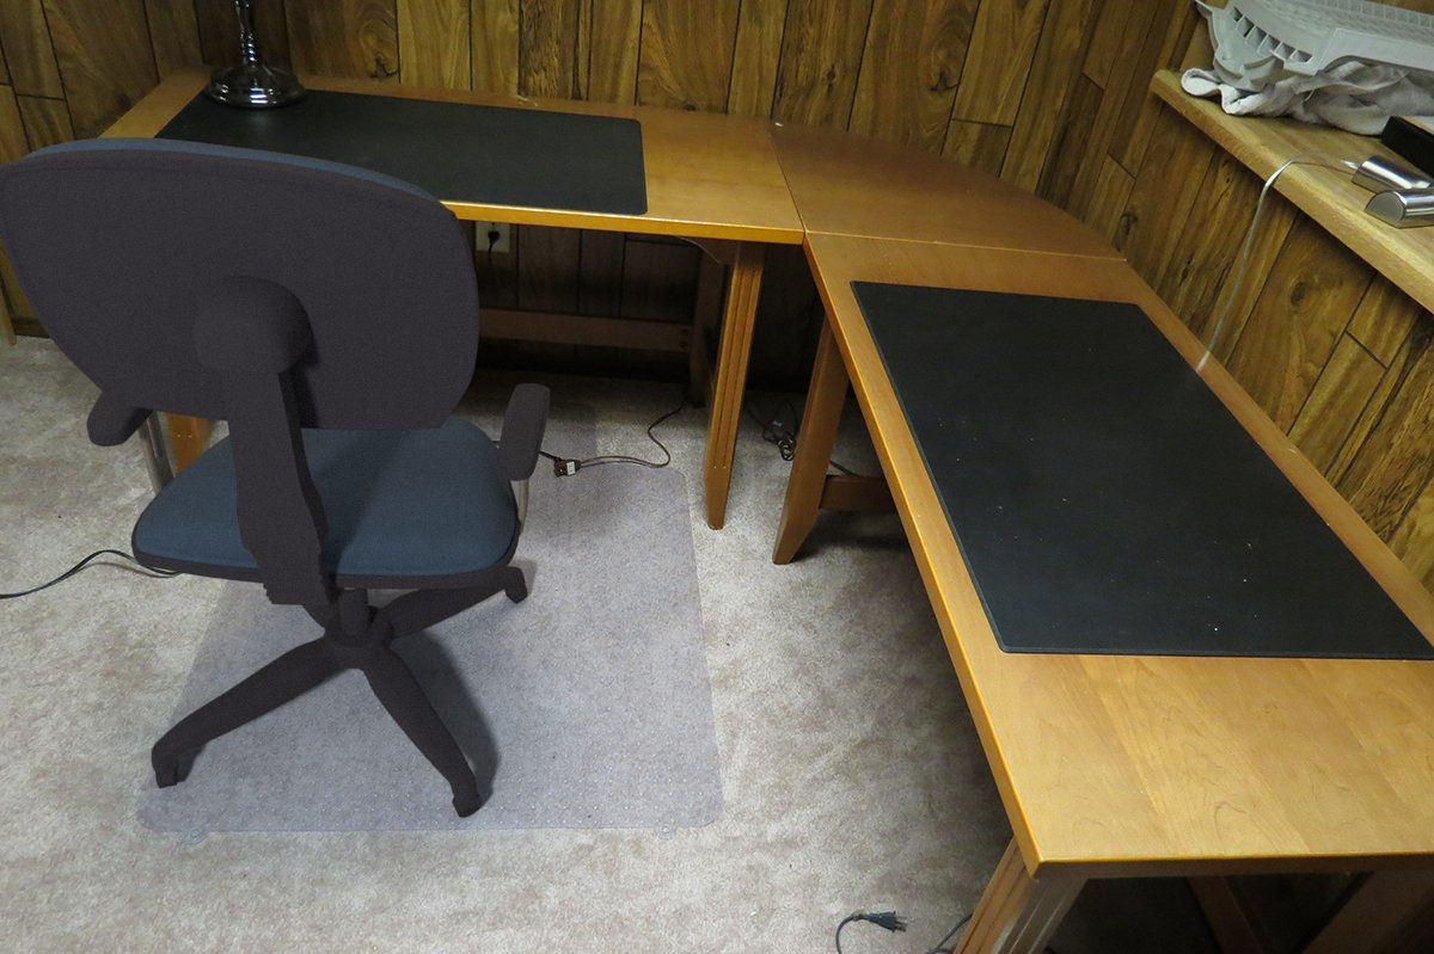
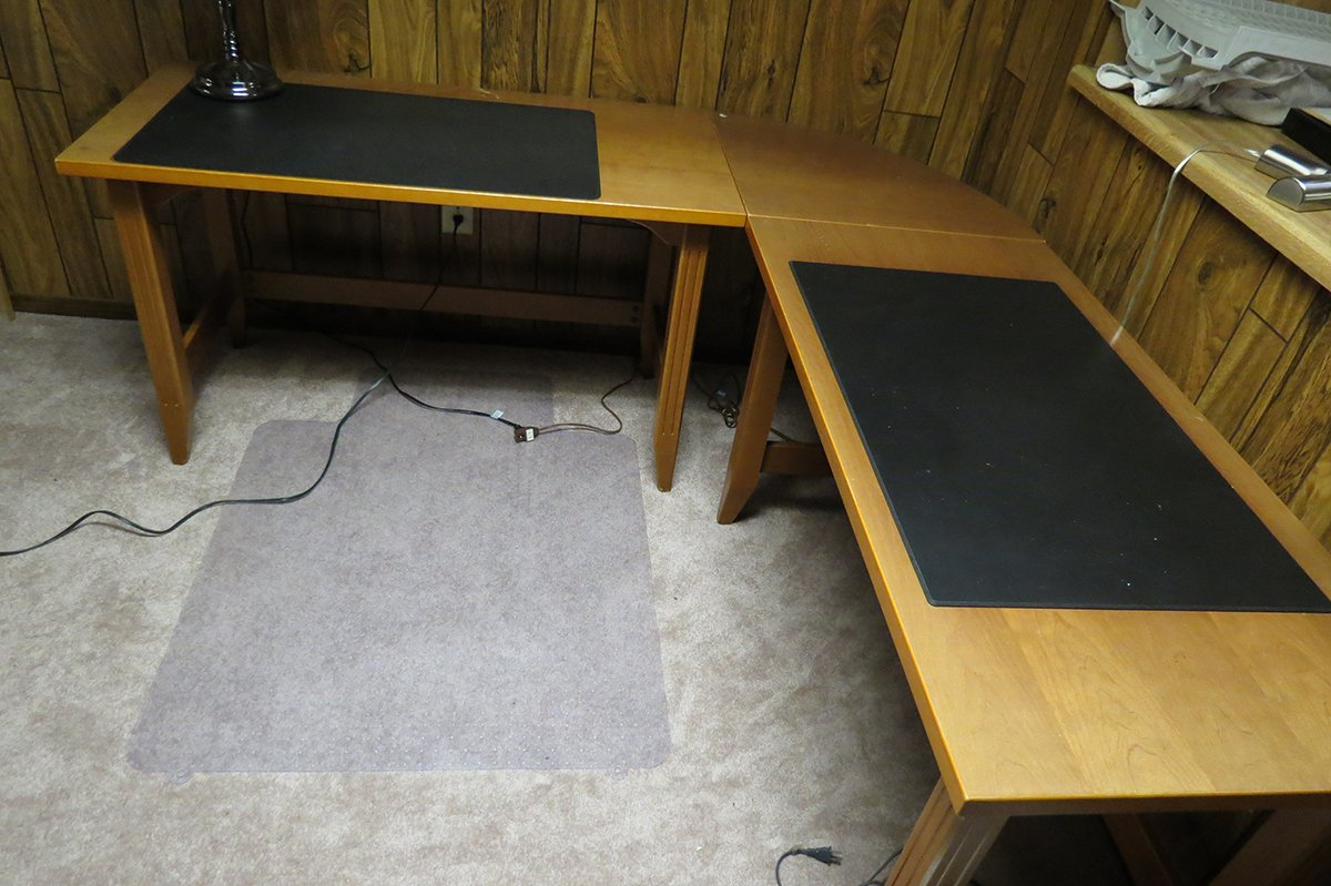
- office chair [0,136,551,819]
